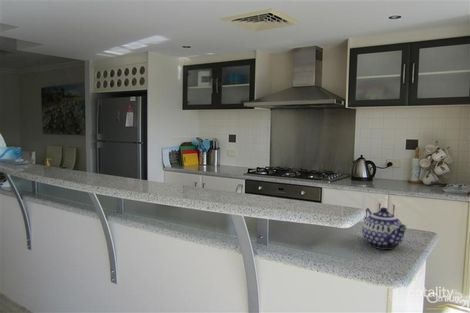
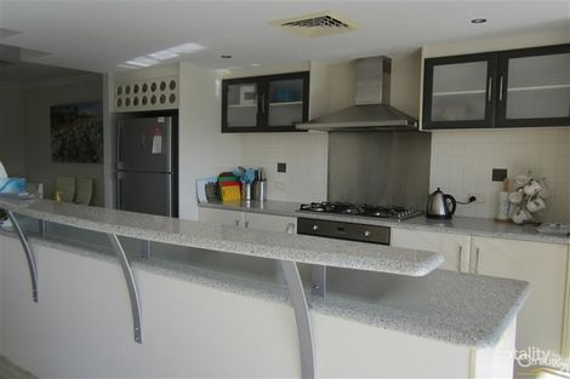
- teapot [361,207,407,250]
